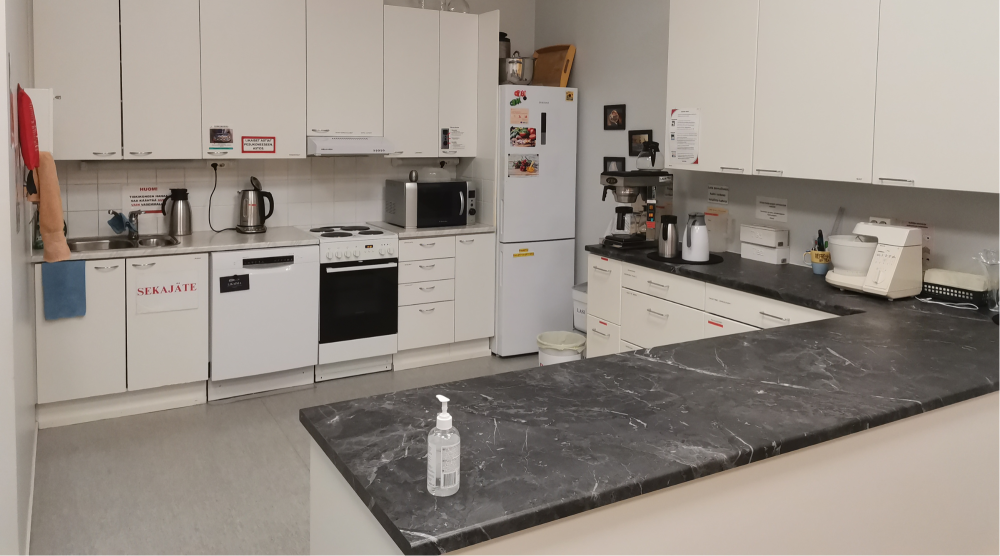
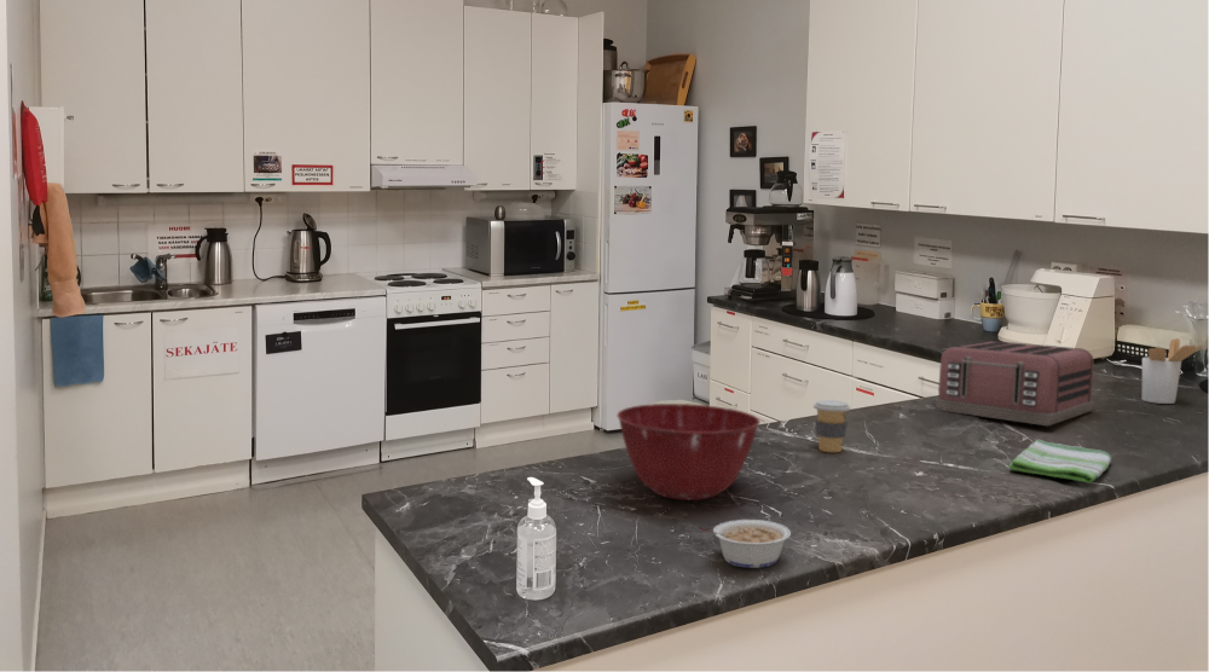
+ mixing bowl [615,402,762,502]
+ dish towel [1008,439,1113,485]
+ toaster [935,340,1095,427]
+ utensil holder [1141,337,1204,405]
+ legume [698,519,792,569]
+ coffee cup [812,399,851,453]
